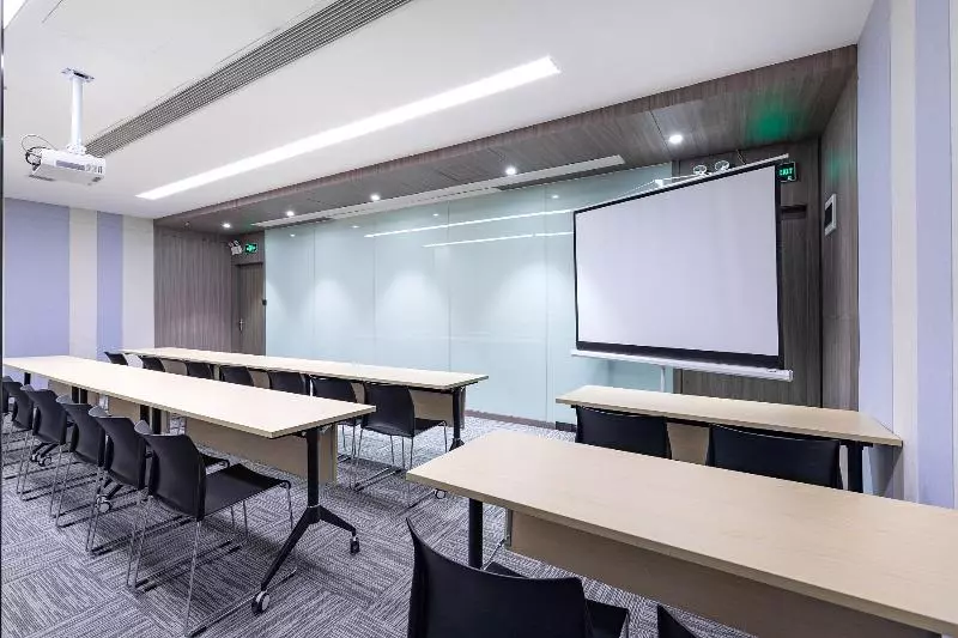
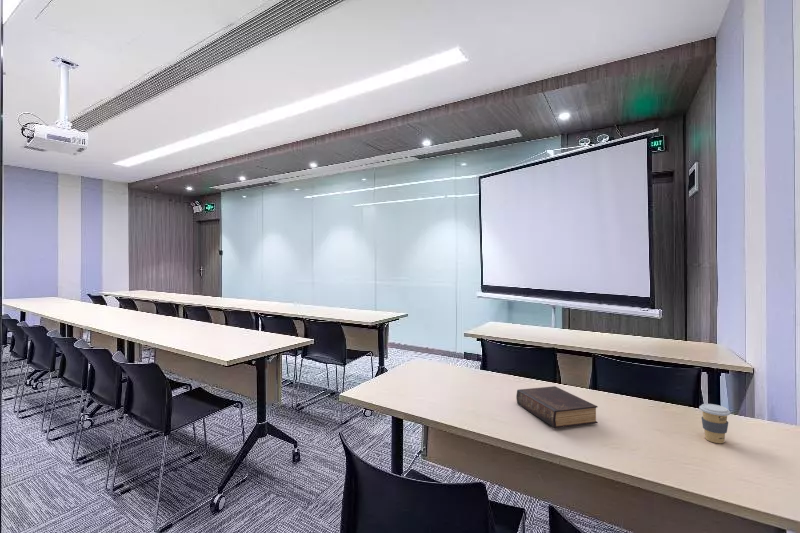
+ coffee cup [698,403,731,444]
+ book [515,385,599,429]
